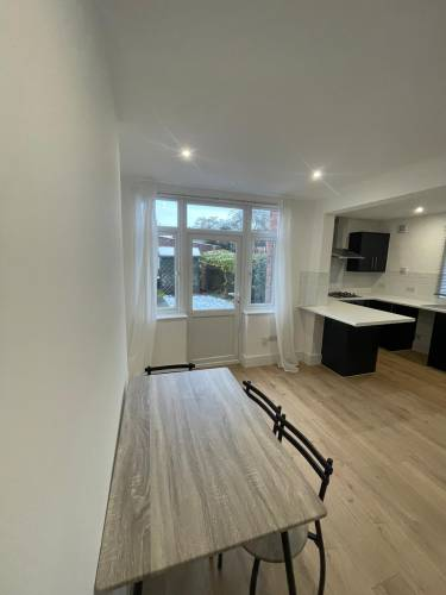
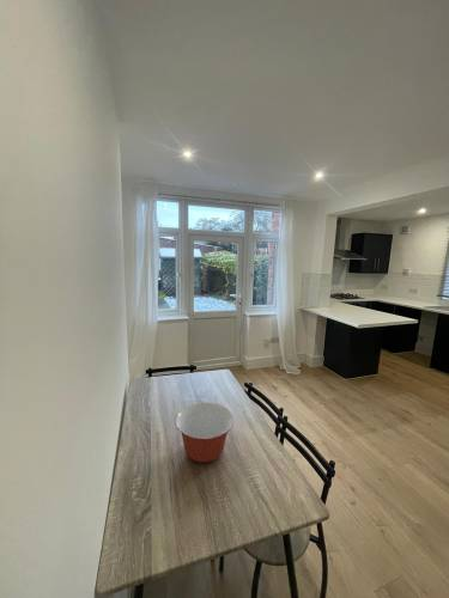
+ mixing bowl [175,401,235,464]
